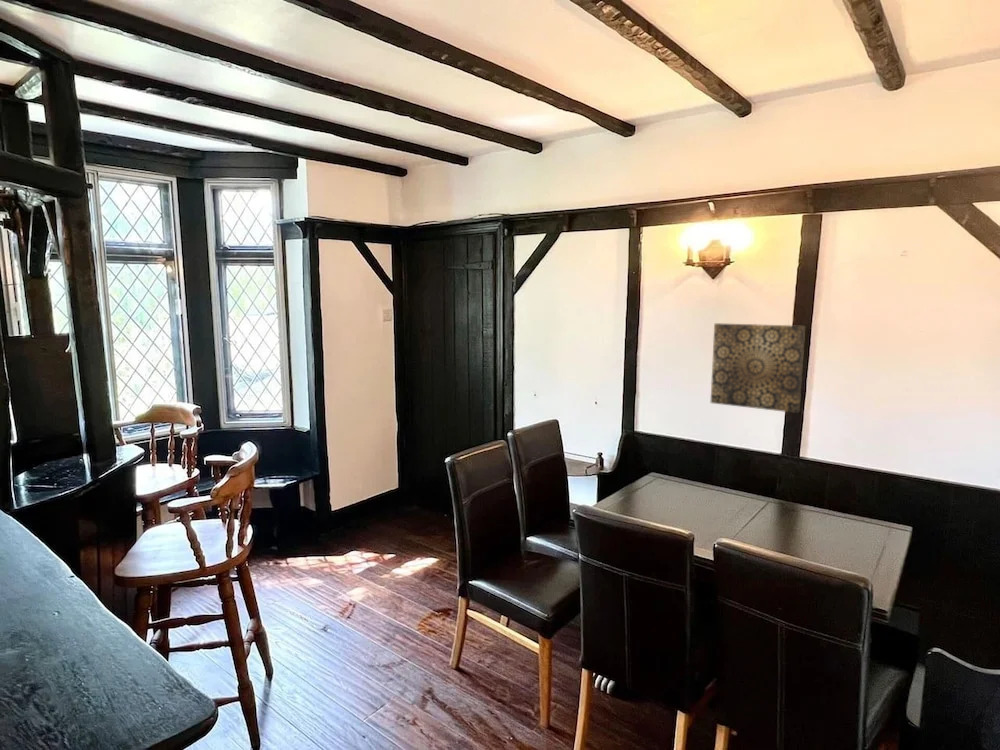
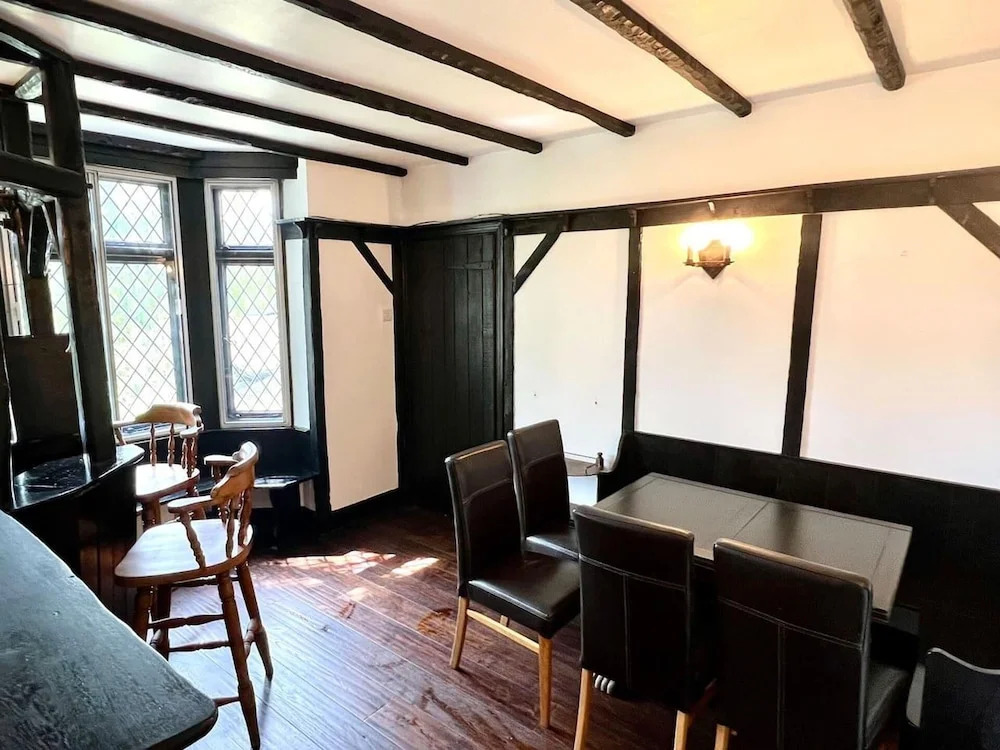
- wall art [710,322,806,414]
